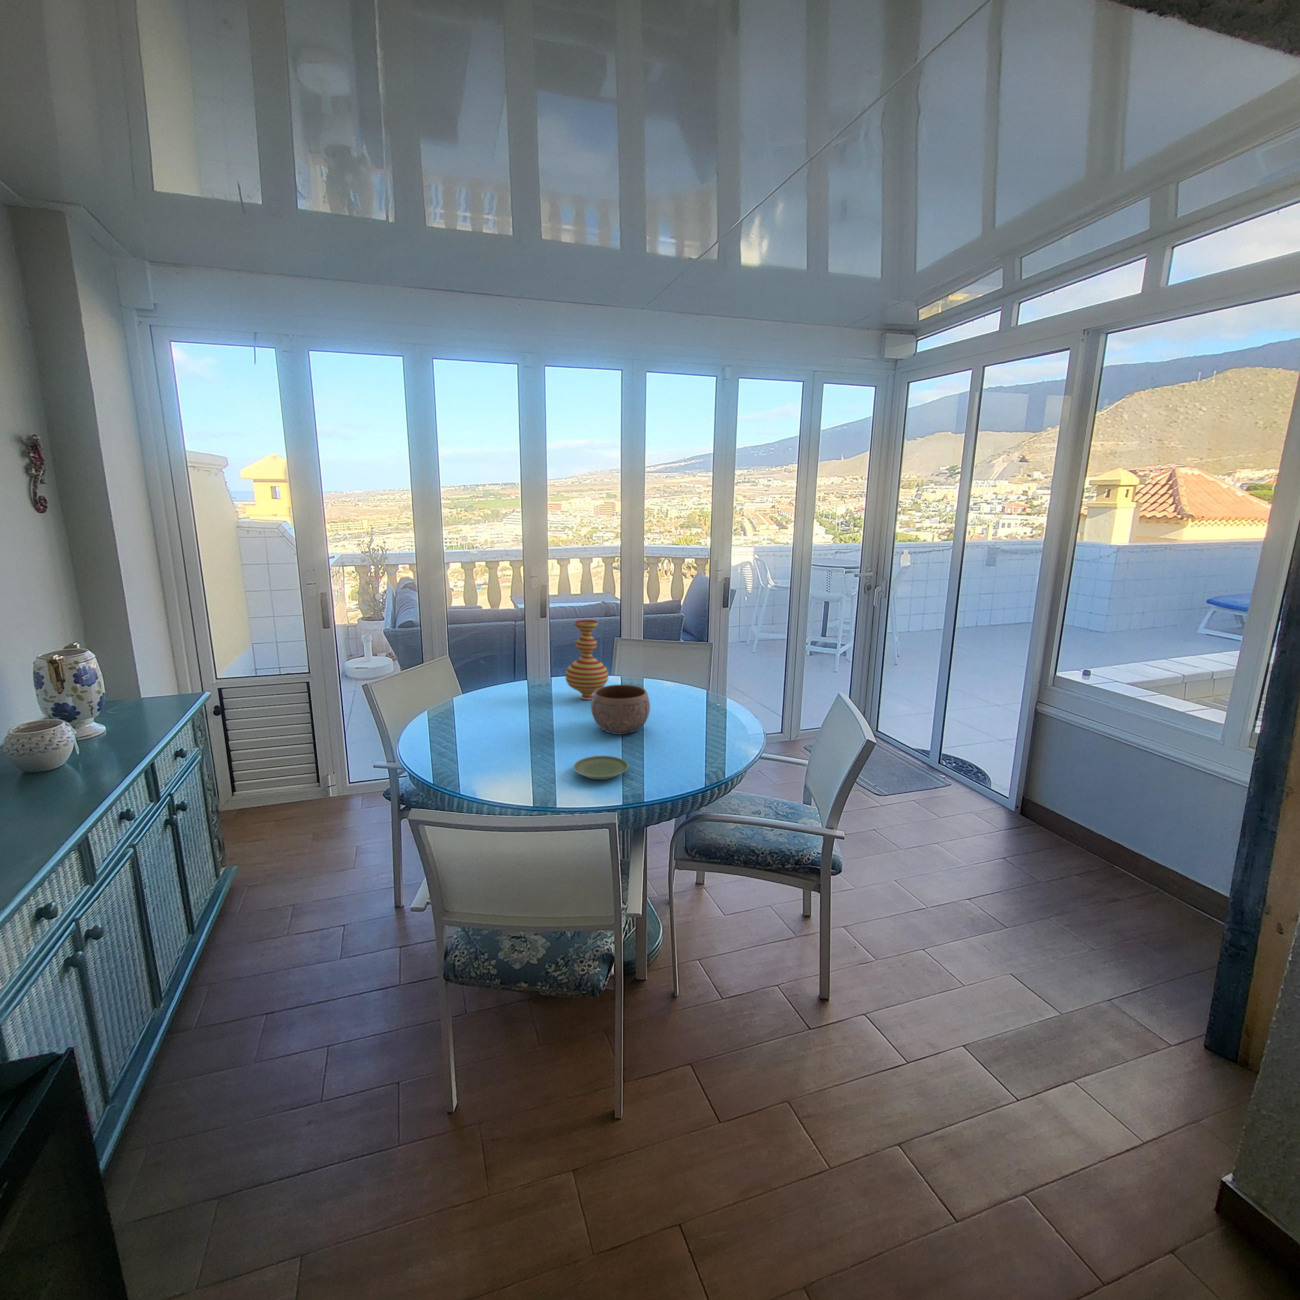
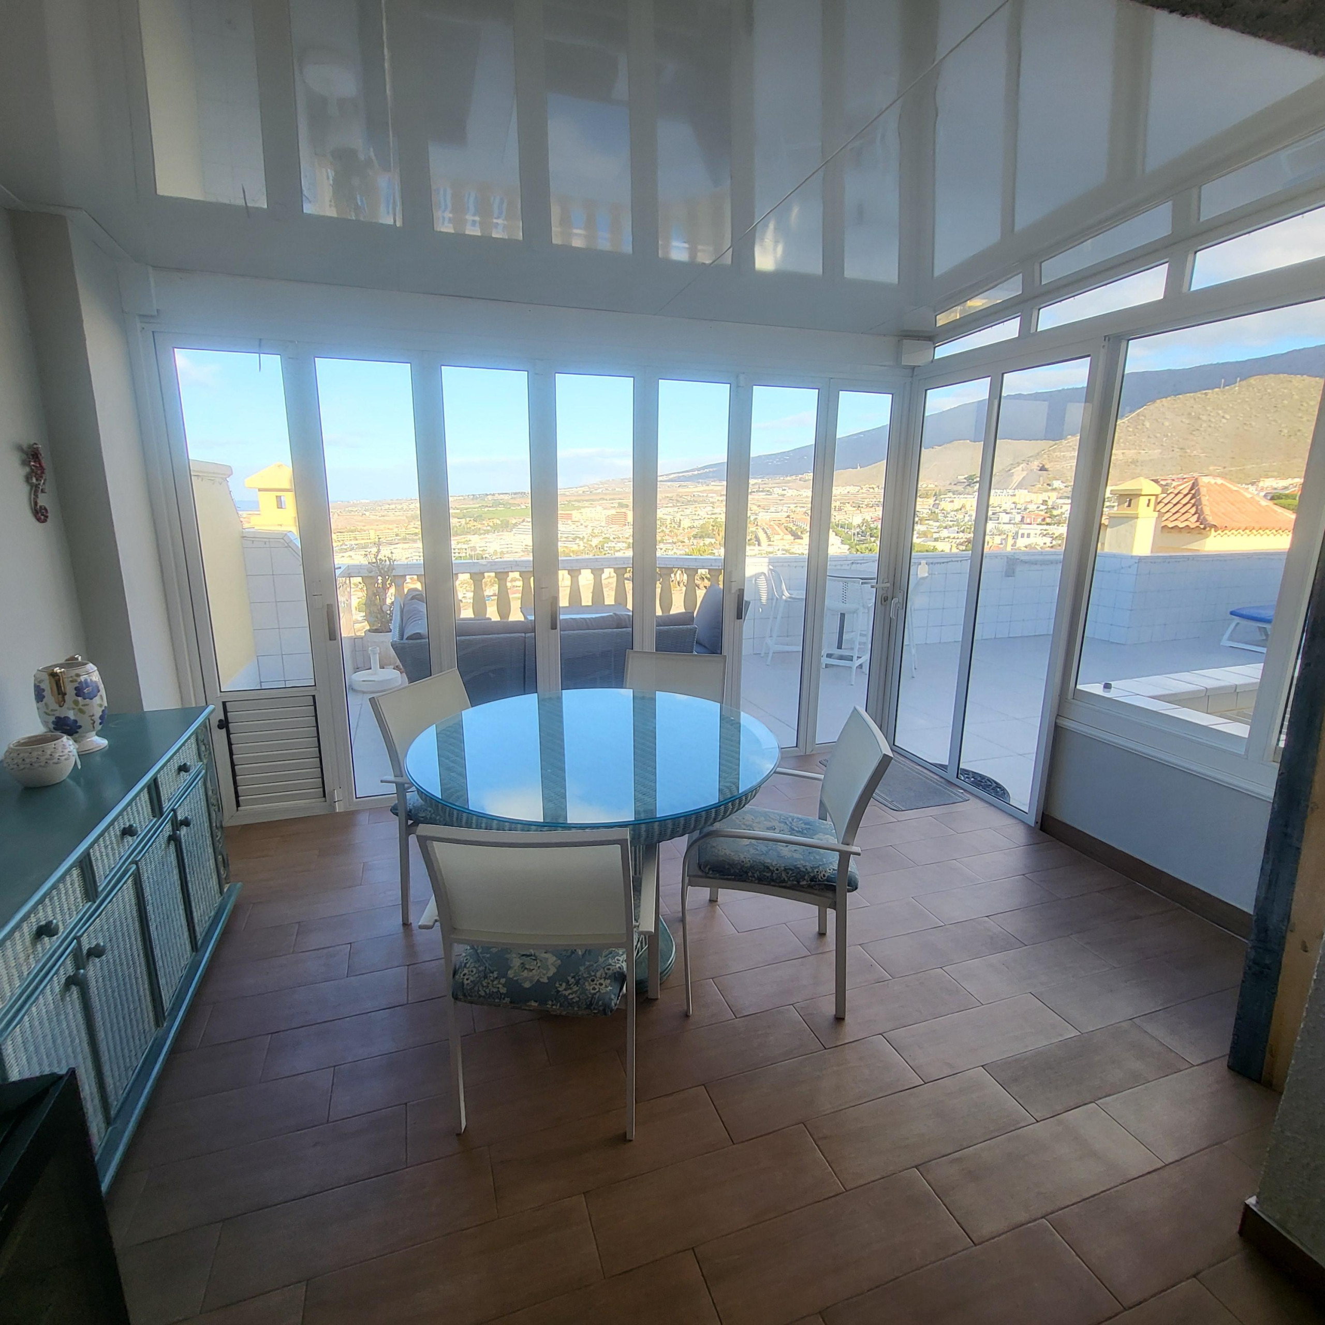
- plate [573,755,629,780]
- bowl [590,685,650,735]
- vase [565,619,608,700]
